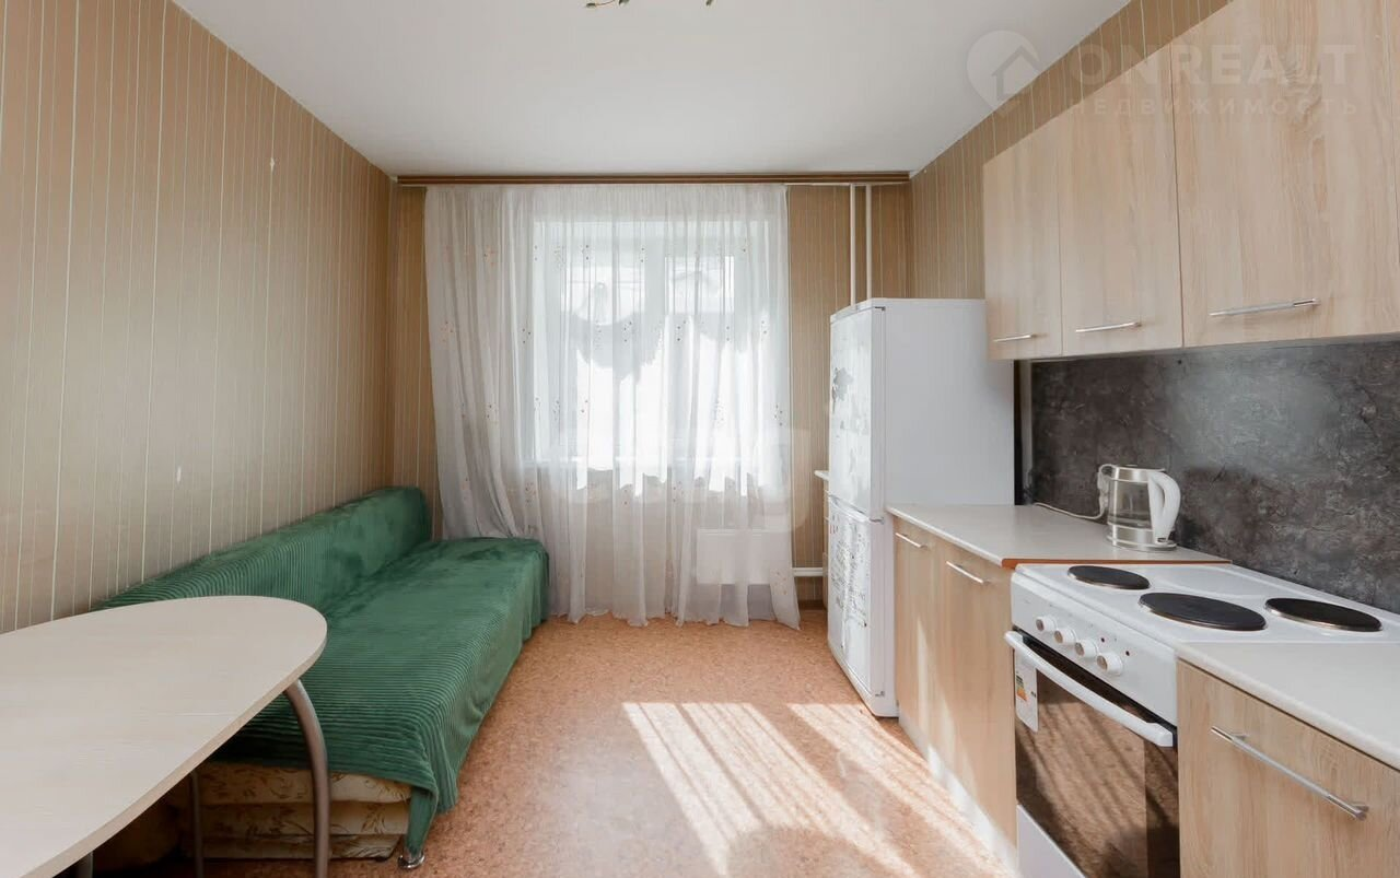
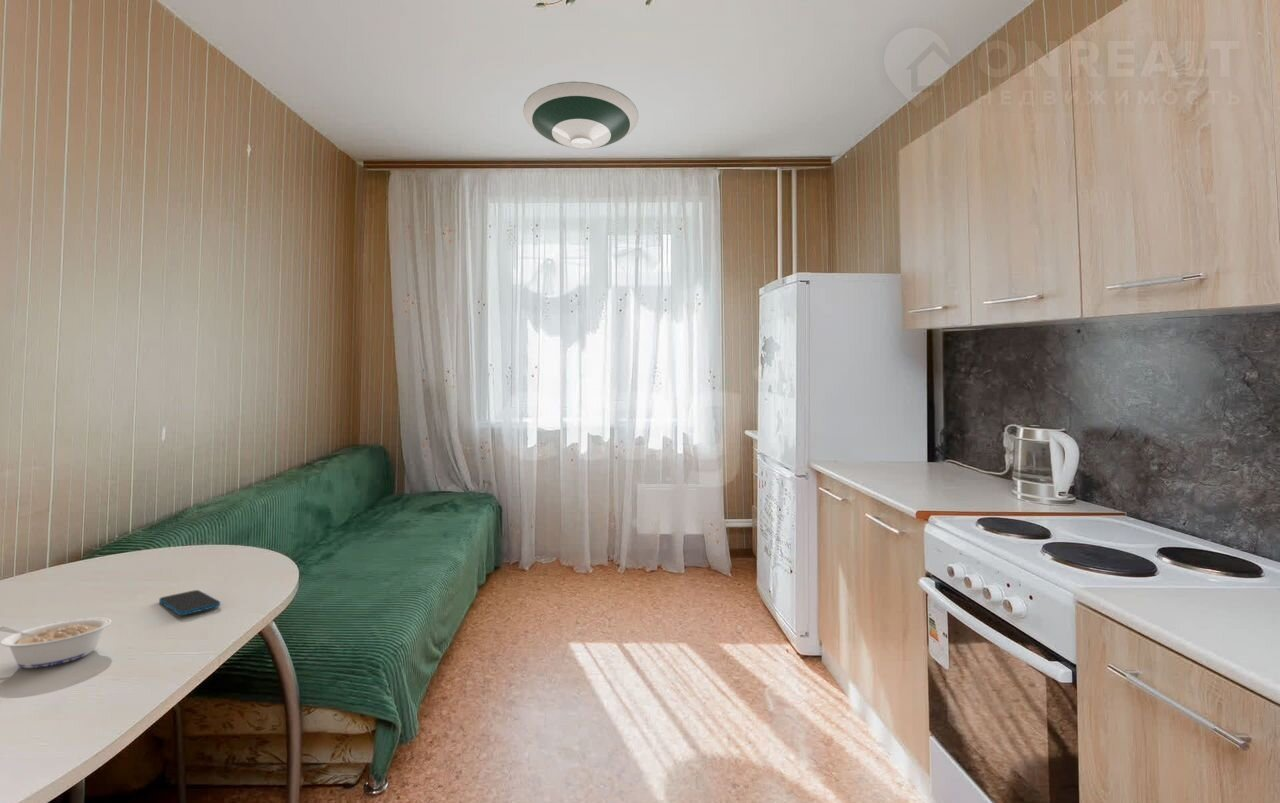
+ smartphone [158,589,221,616]
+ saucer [522,81,639,150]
+ legume [0,617,113,669]
